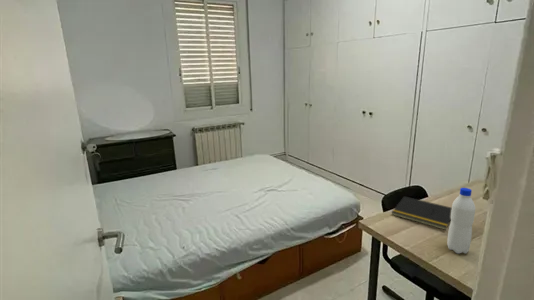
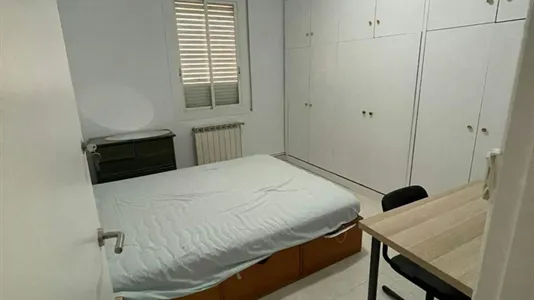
- water bottle [446,187,476,255]
- notepad [391,195,452,231]
